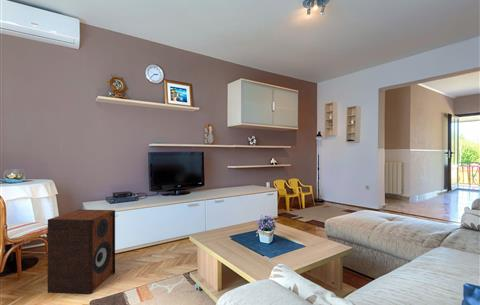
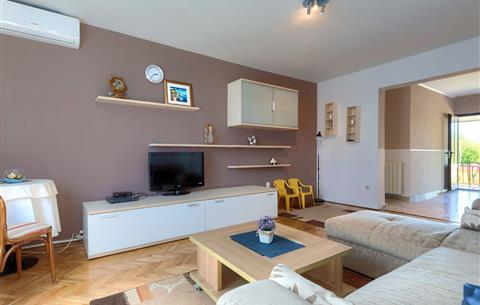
- speaker [47,209,116,295]
